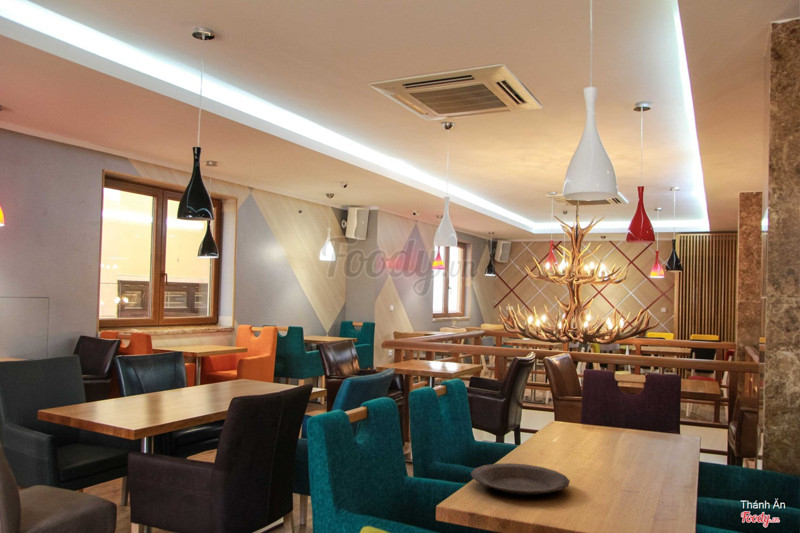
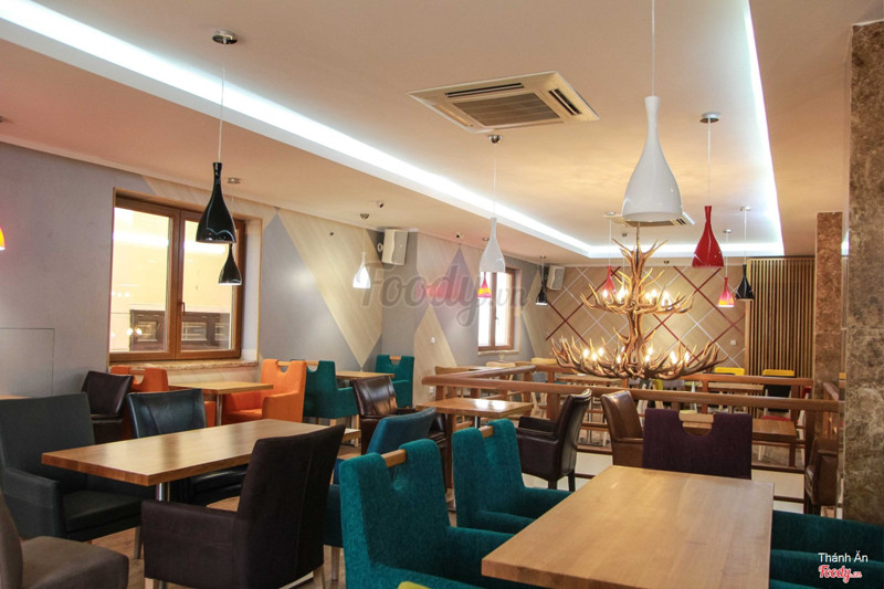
- plate [470,462,571,496]
